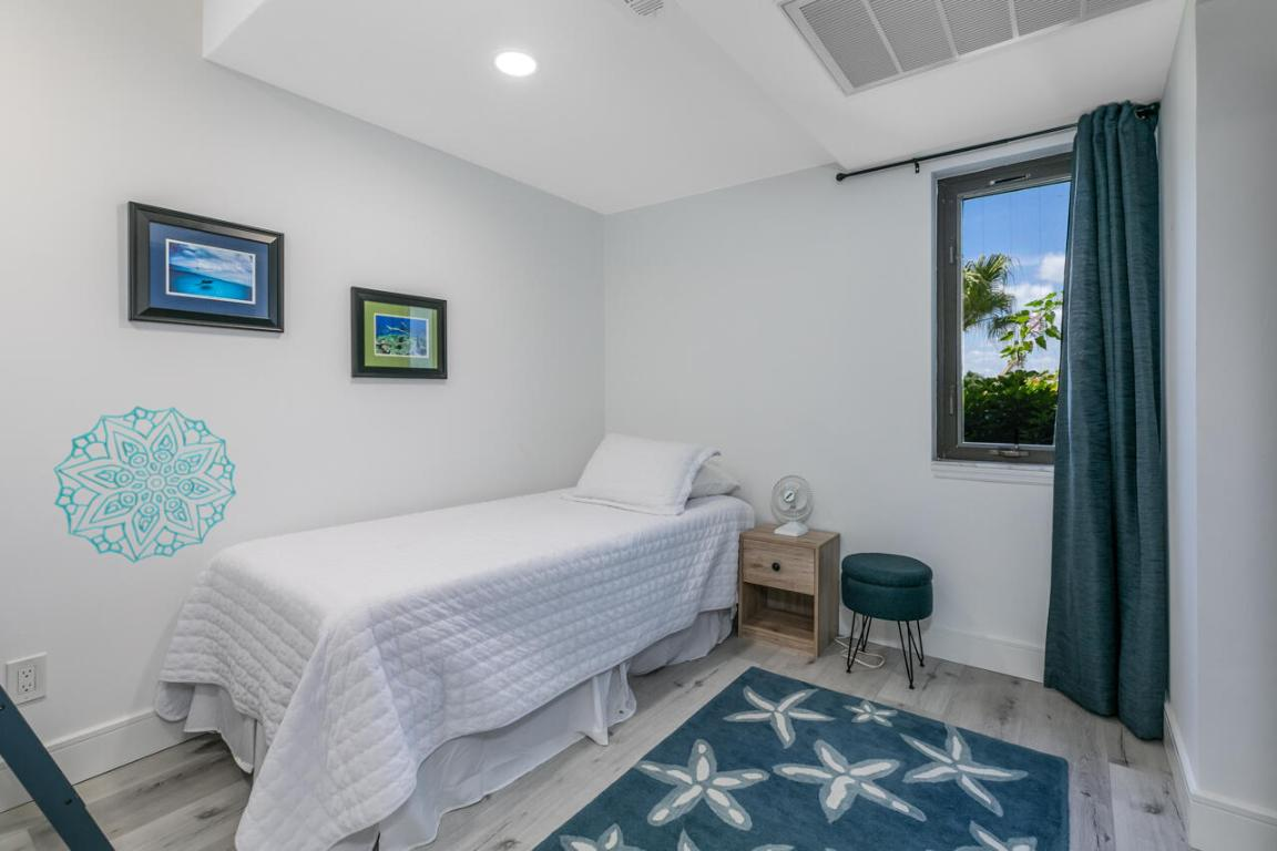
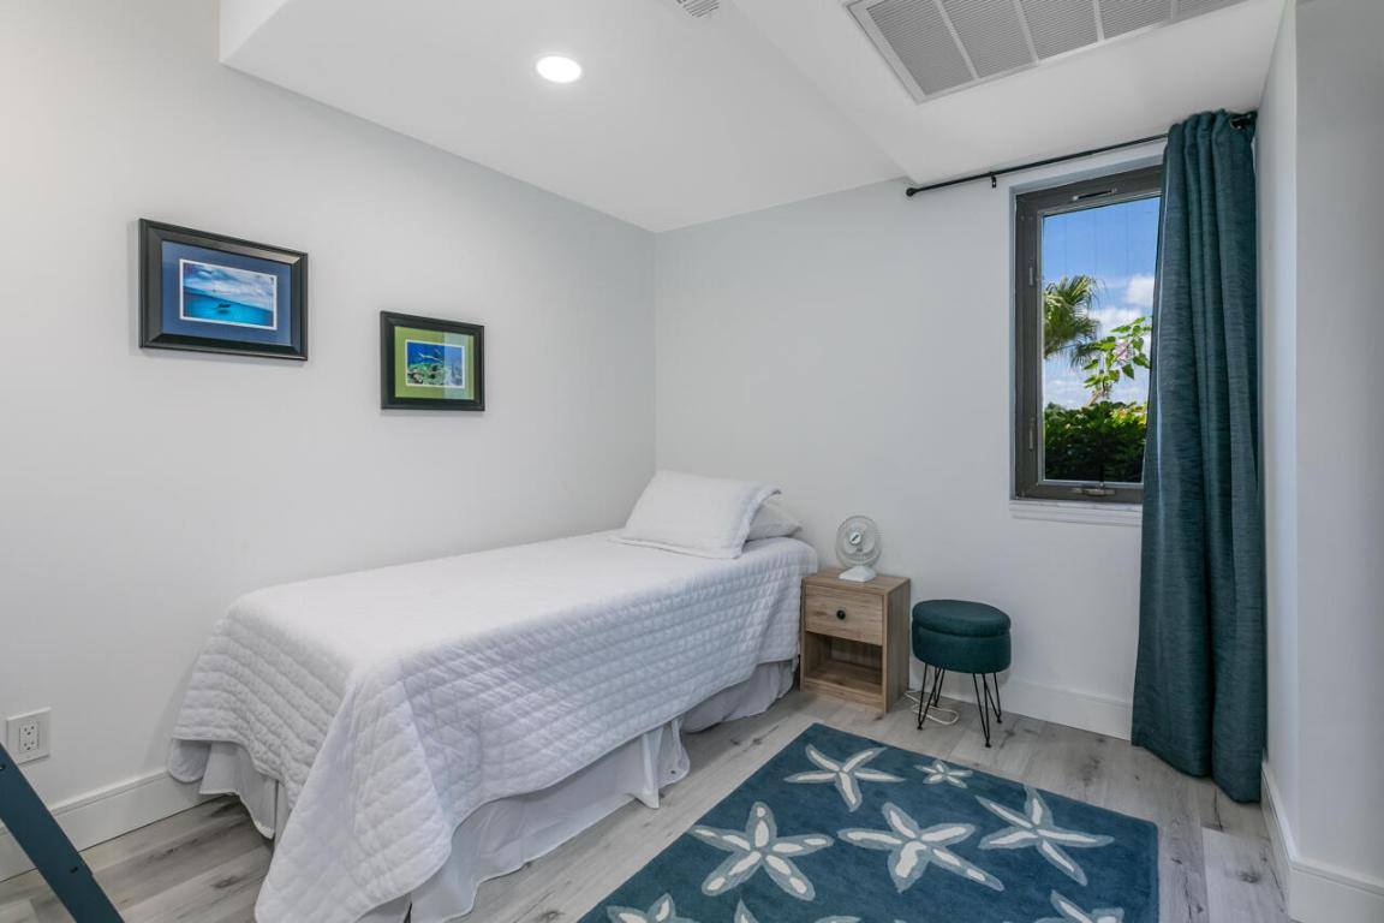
- wall decoration [52,406,237,564]
